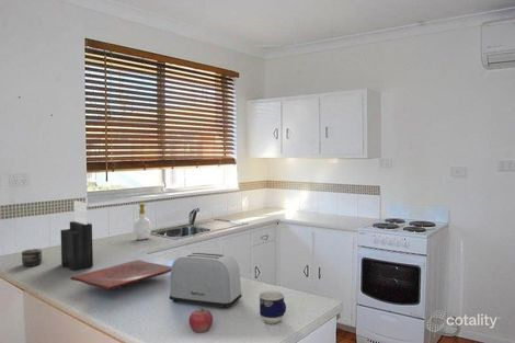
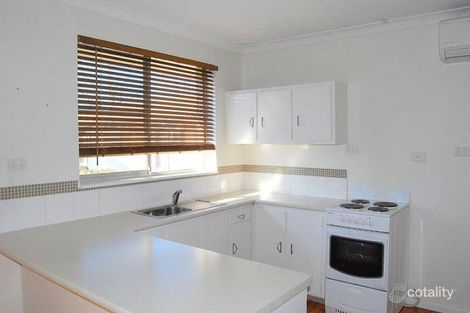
- jar [21,248,43,267]
- knife block [59,199,94,271]
- cutting board [69,259,172,291]
- toaster [169,251,242,309]
- soap bottle [133,203,152,241]
- cup [258,289,287,324]
- fruit [187,307,214,333]
